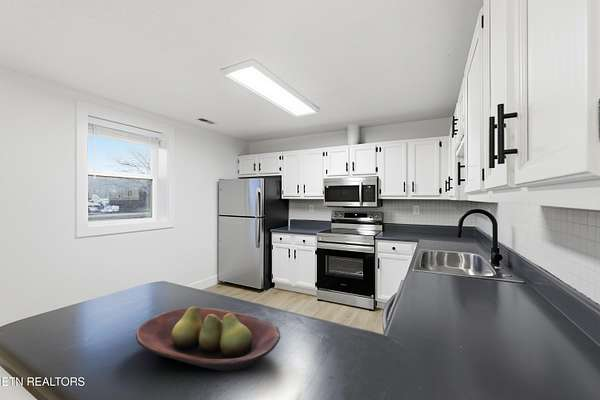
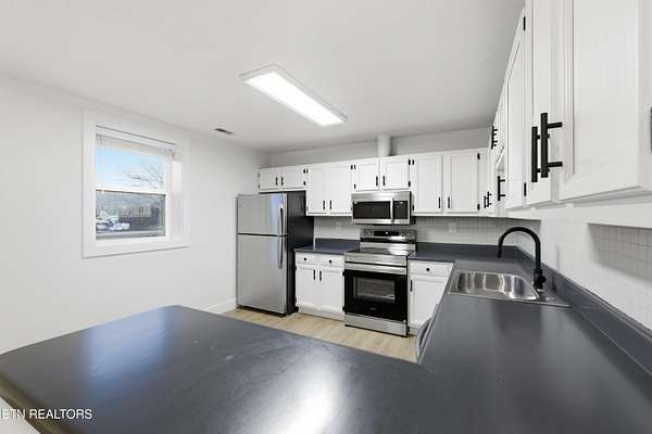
- fruit bowl [135,305,281,372]
